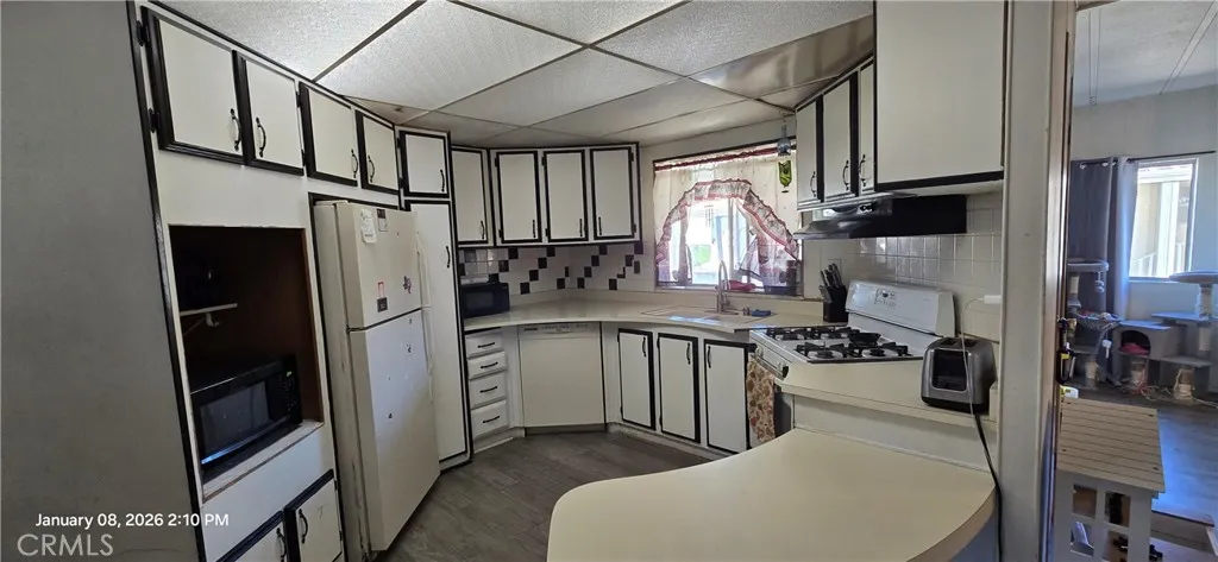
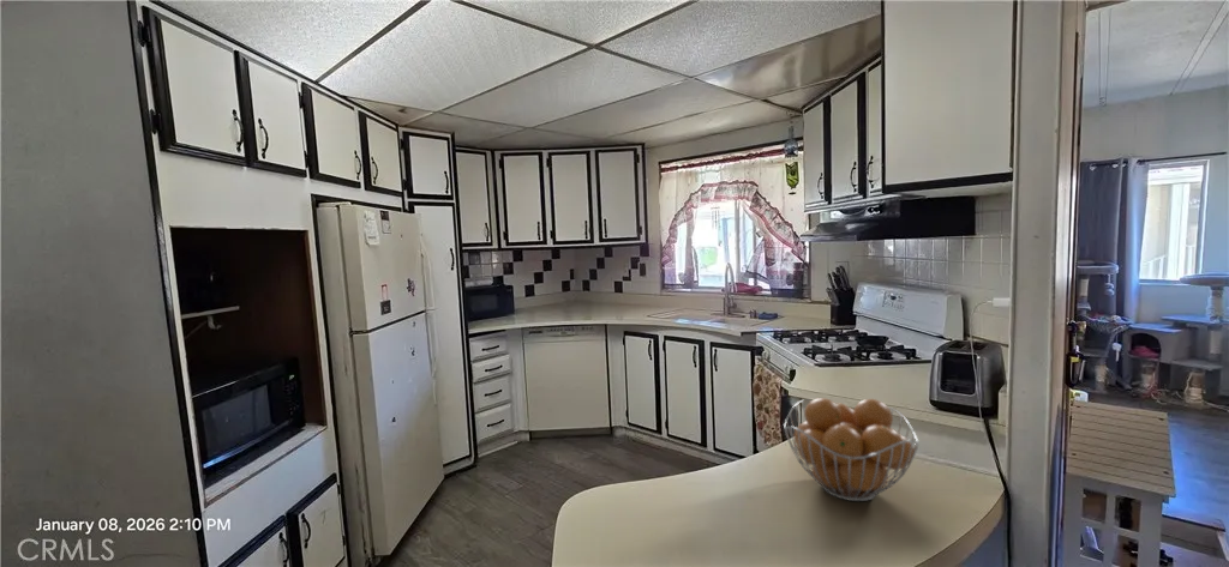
+ fruit basket [783,397,921,502]
